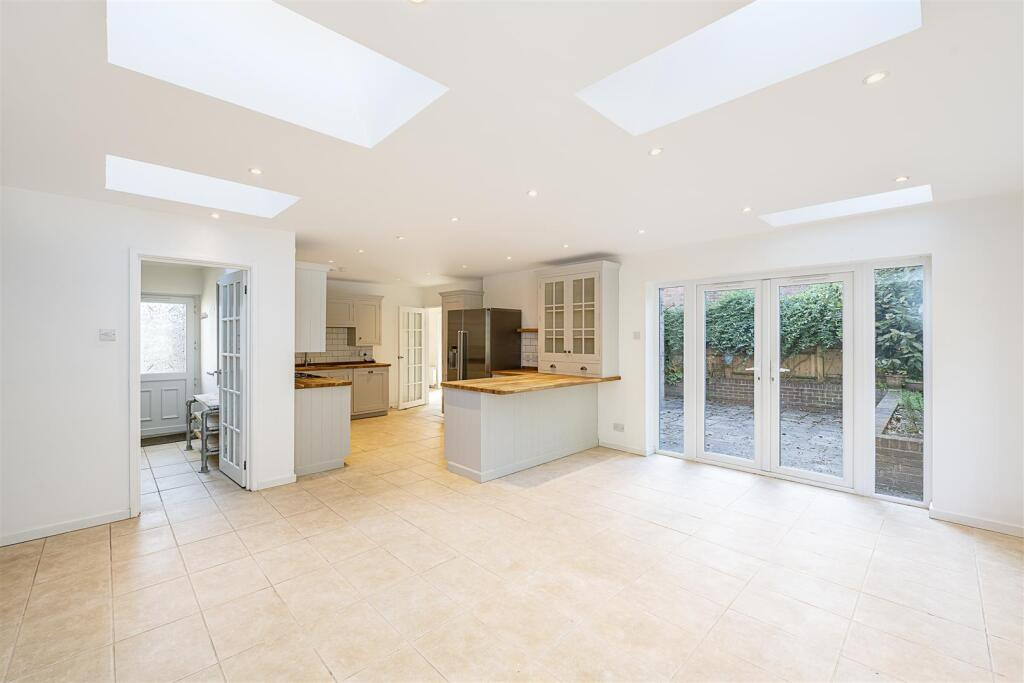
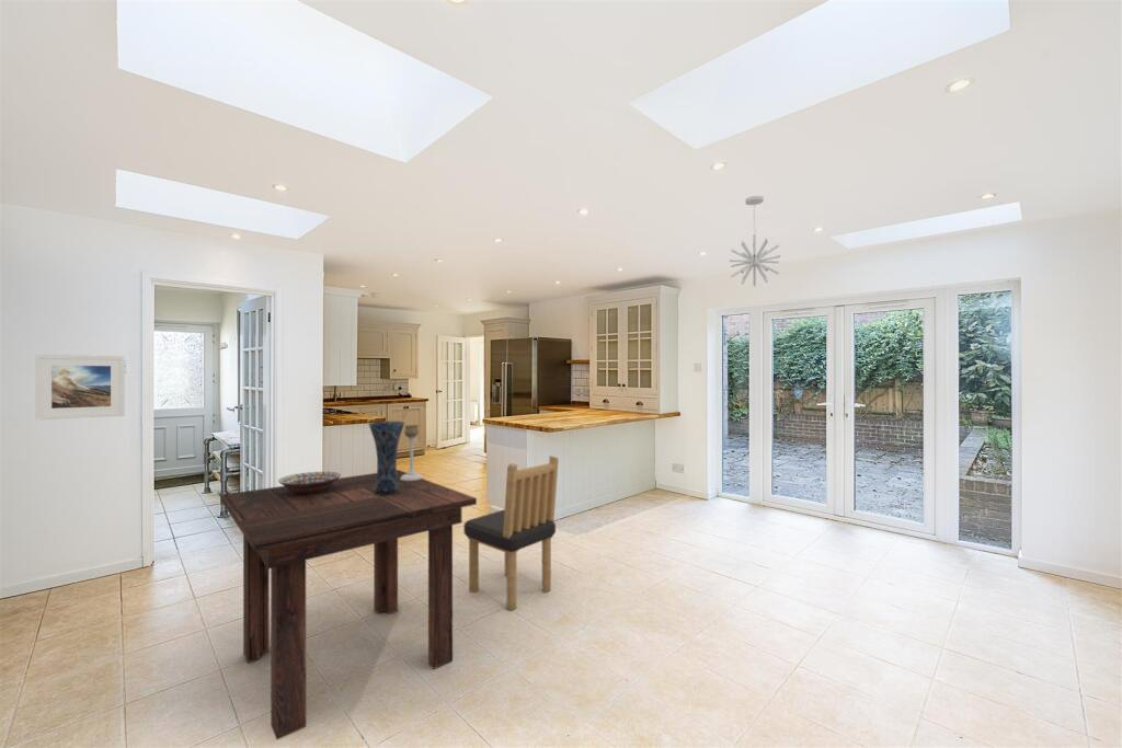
+ pendant light [729,195,781,287]
+ vase [367,421,405,495]
+ decorative bowl [277,471,342,494]
+ dining chair [462,454,560,611]
+ candle holder [400,424,424,481]
+ dining table [219,469,478,740]
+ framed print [35,354,126,421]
